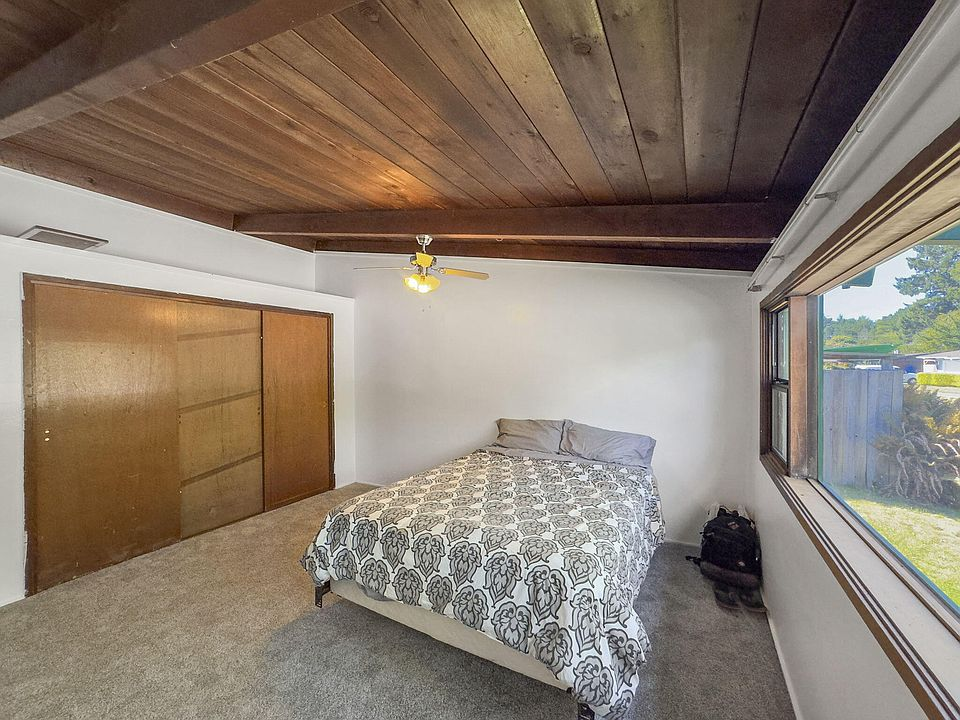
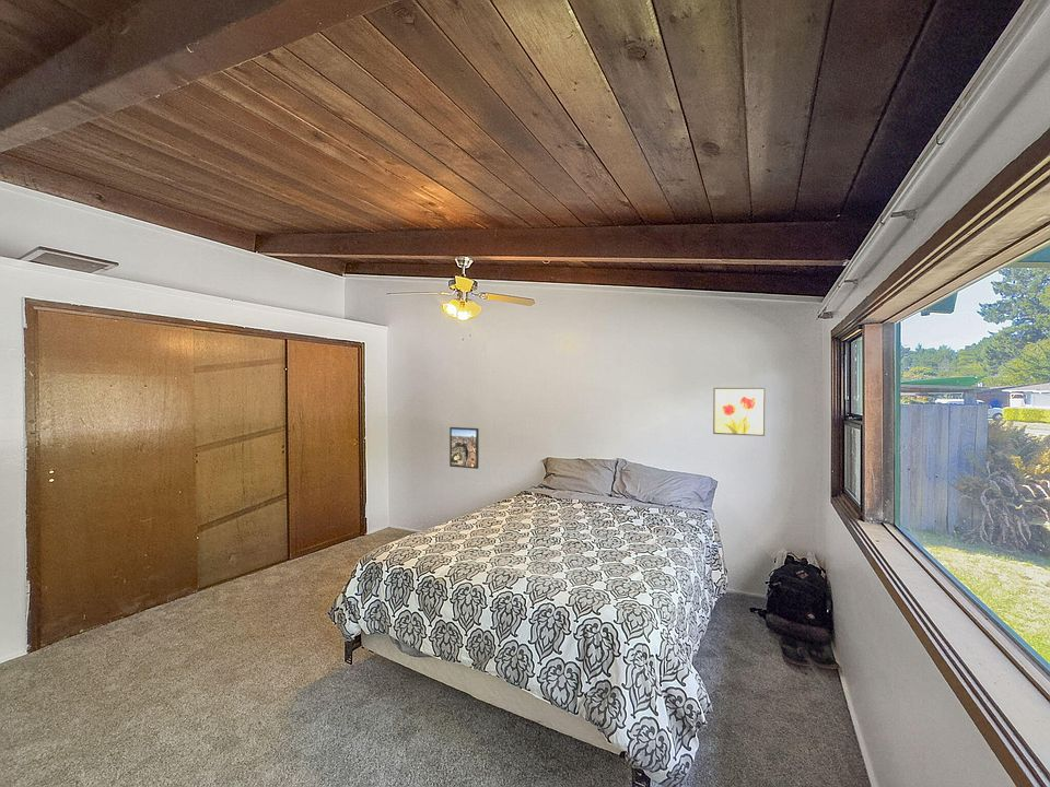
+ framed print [448,426,480,470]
+ wall art [712,387,766,437]
